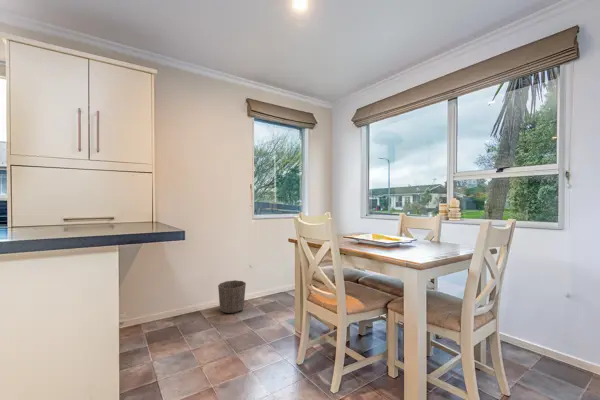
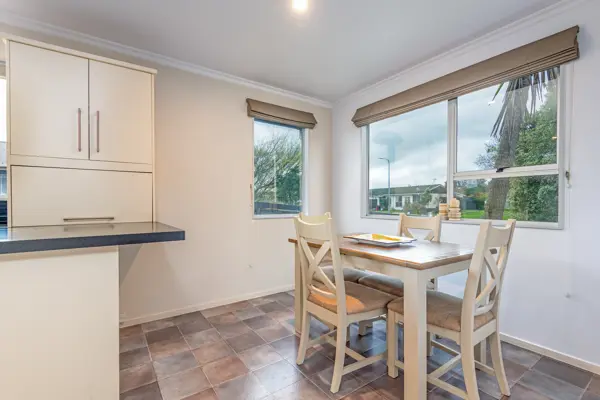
- waste basket [217,279,247,314]
